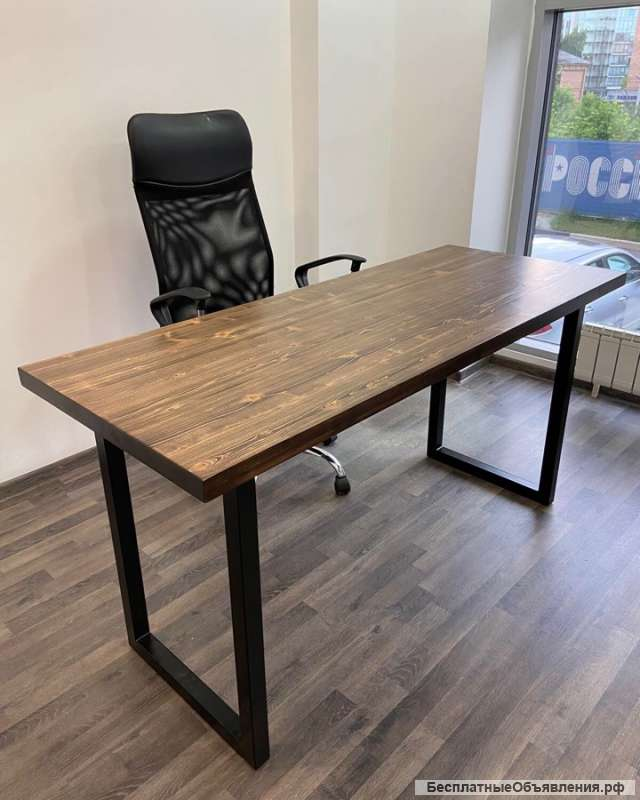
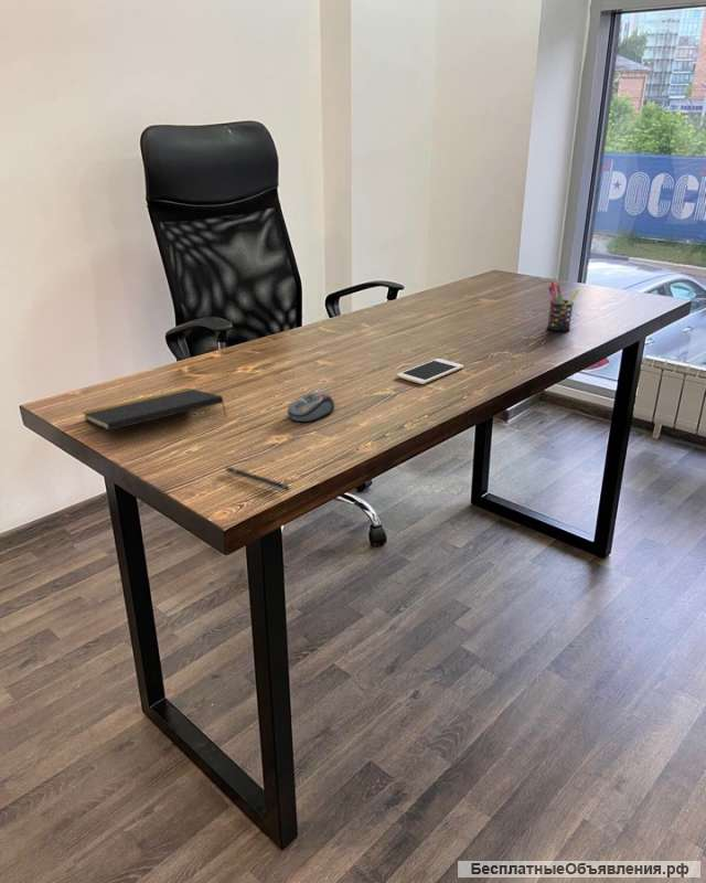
+ cell phone [396,358,464,385]
+ pen [224,466,290,491]
+ pen holder [546,280,580,332]
+ computer mouse [287,391,335,423]
+ notepad [82,387,227,432]
